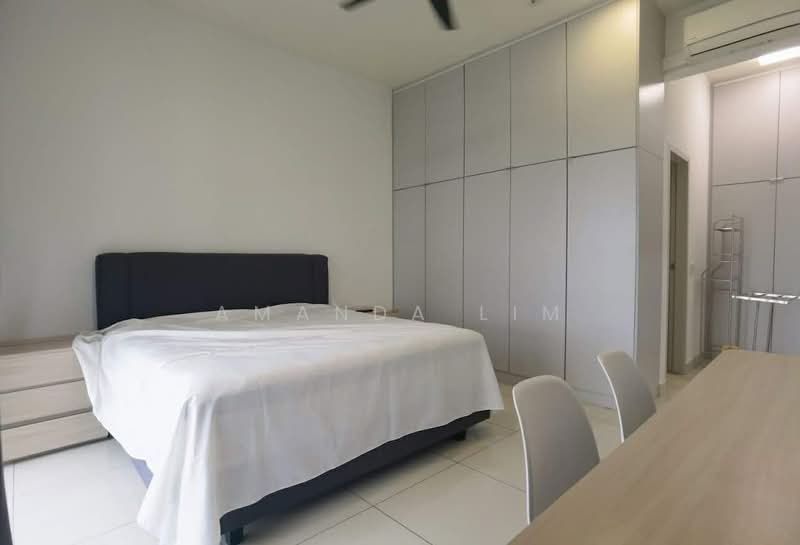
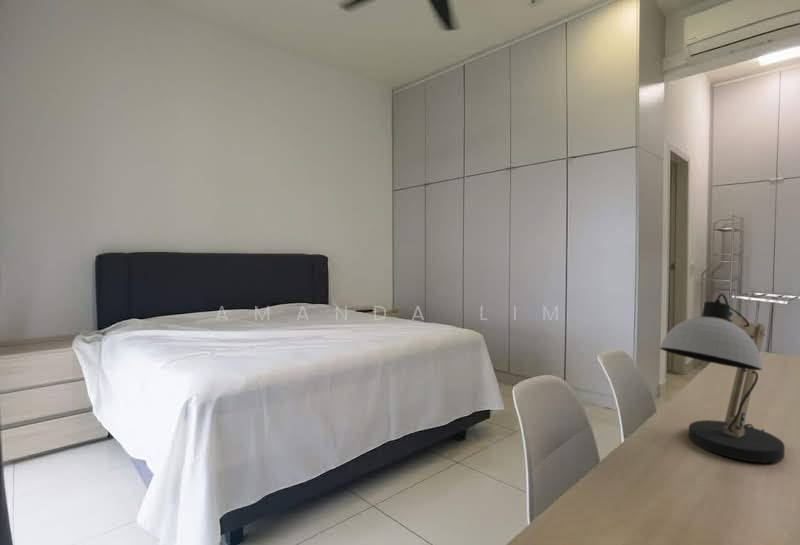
+ desk lamp [659,293,786,464]
